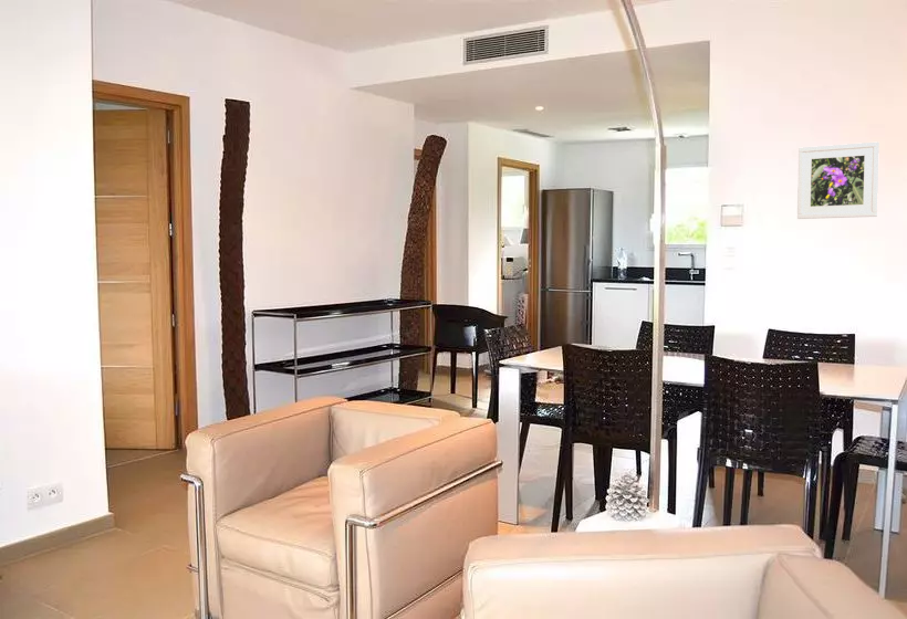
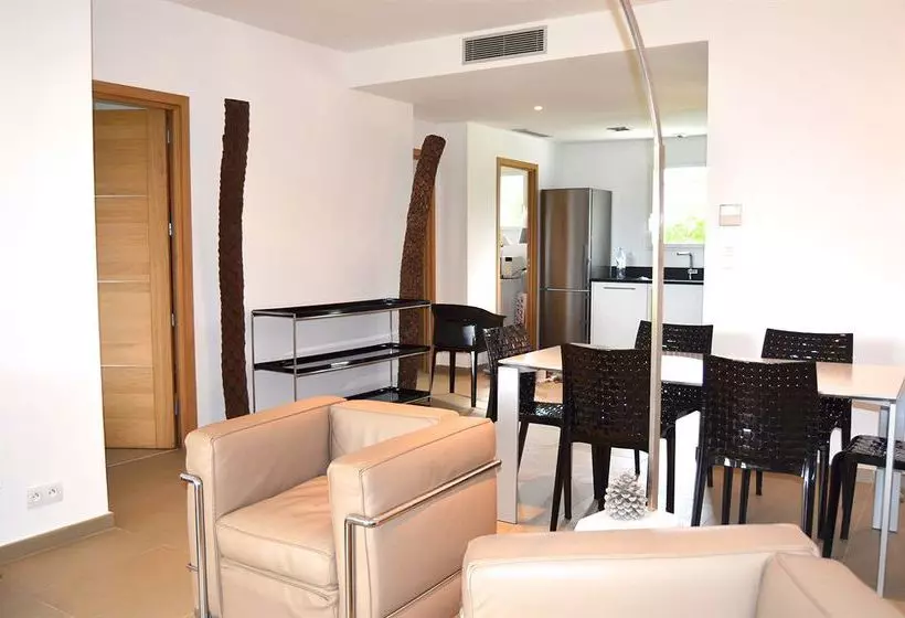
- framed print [796,140,880,220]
